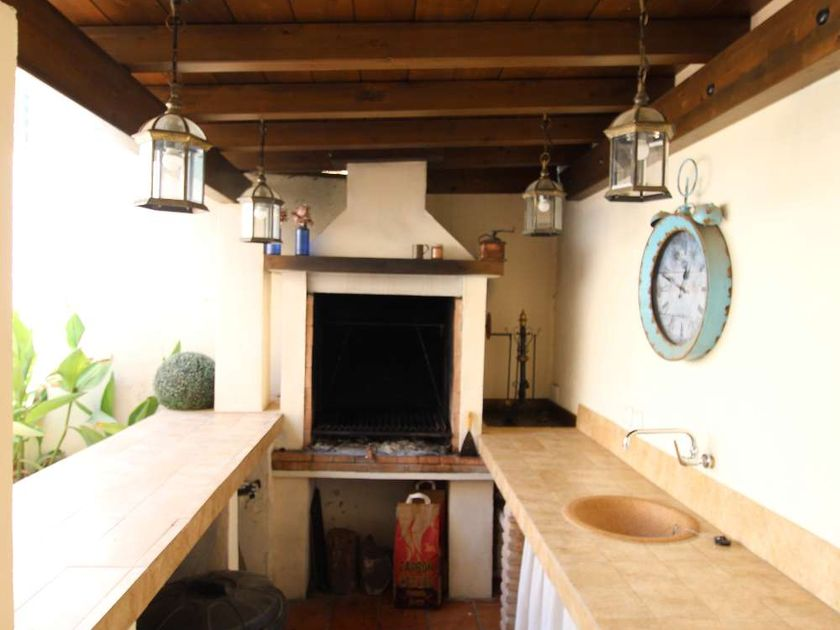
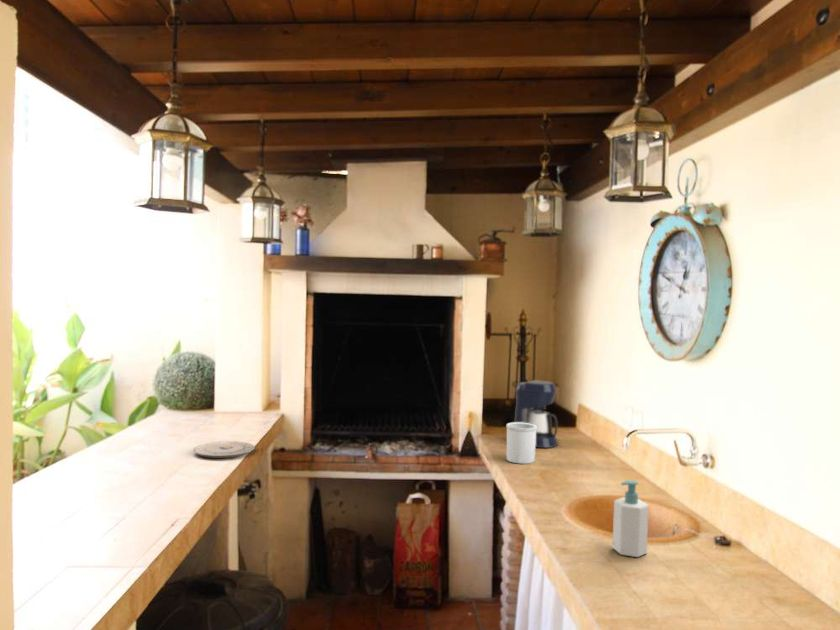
+ utensil holder [505,421,537,465]
+ soap bottle [612,479,650,558]
+ plate [193,440,256,459]
+ coffee maker [514,379,560,449]
